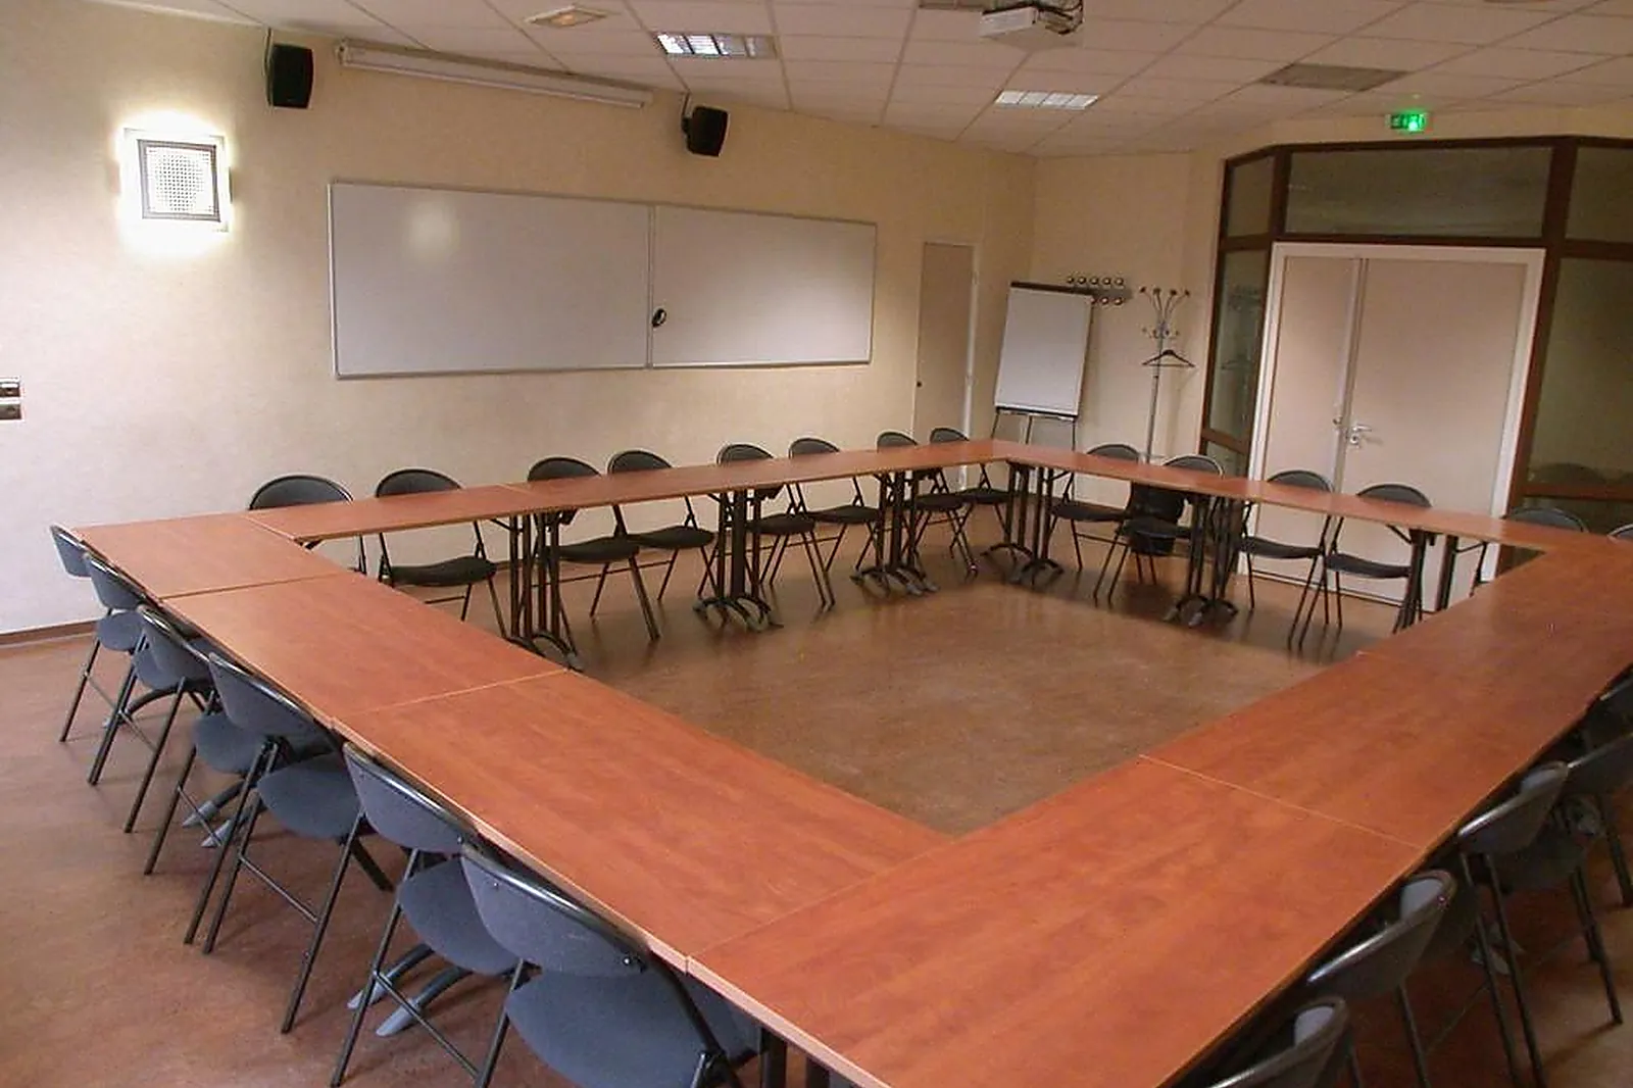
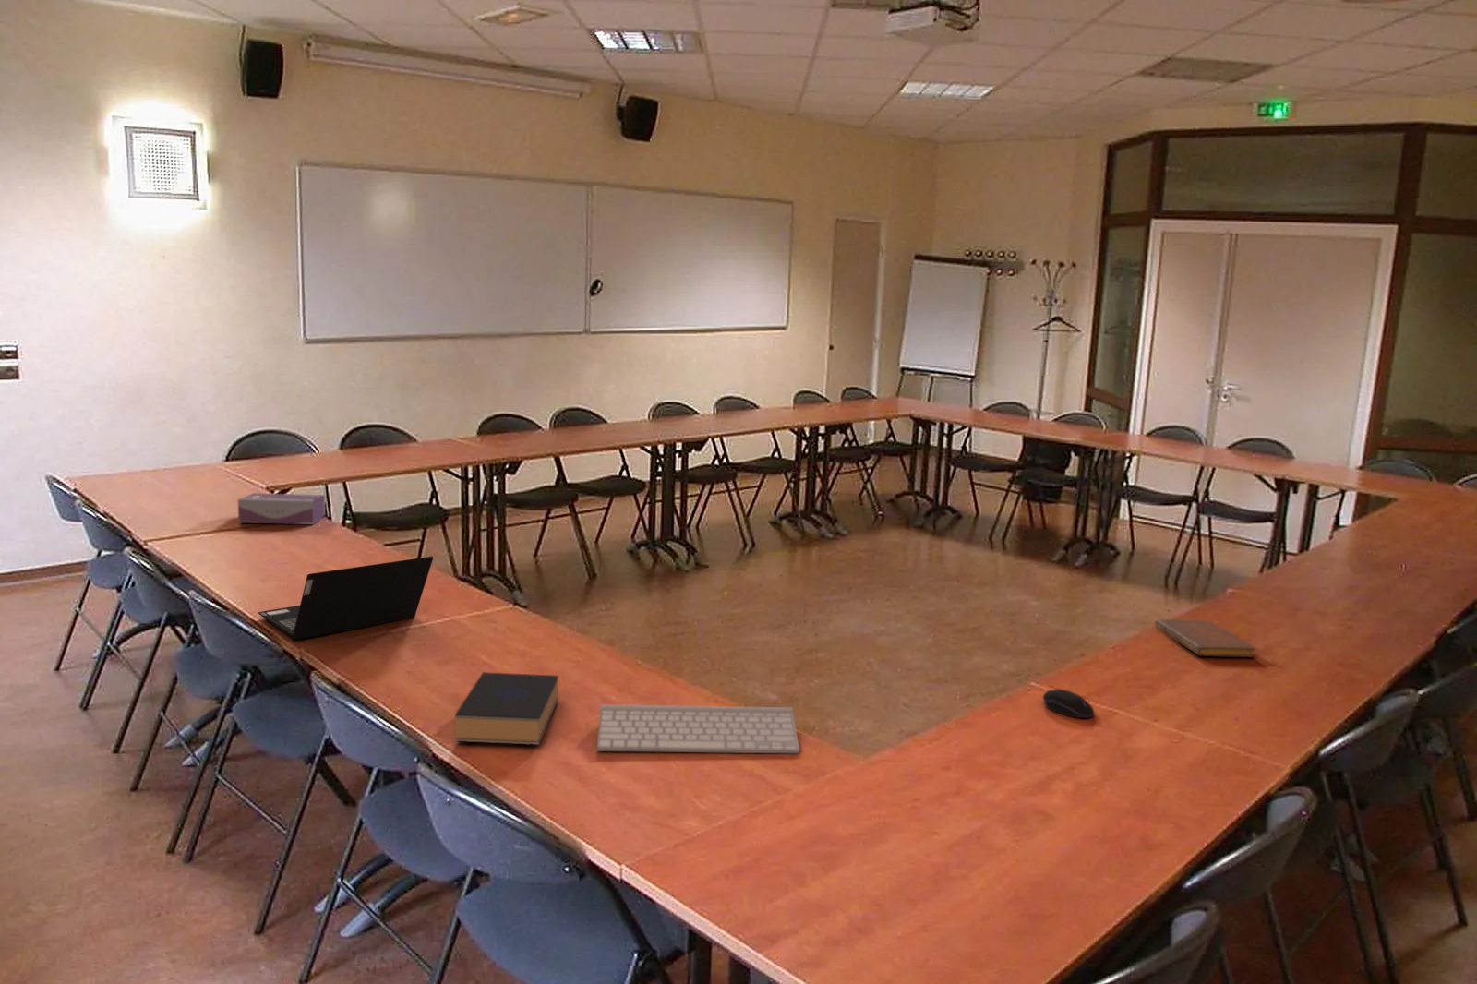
+ computer mouse [1042,687,1095,719]
+ laptop computer [258,556,434,641]
+ notebook [1154,618,1257,658]
+ book [455,671,559,746]
+ tissue box [237,492,326,525]
+ keyboard [596,703,801,754]
